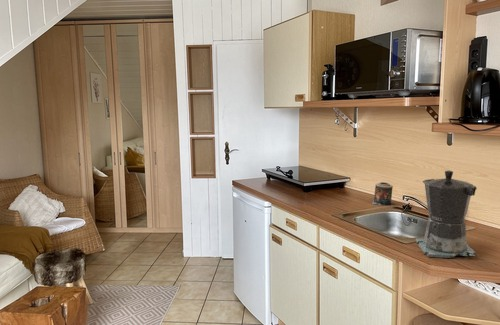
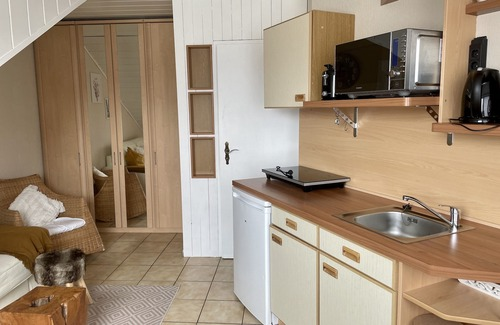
- coffee maker [415,170,480,259]
- candle [372,181,394,206]
